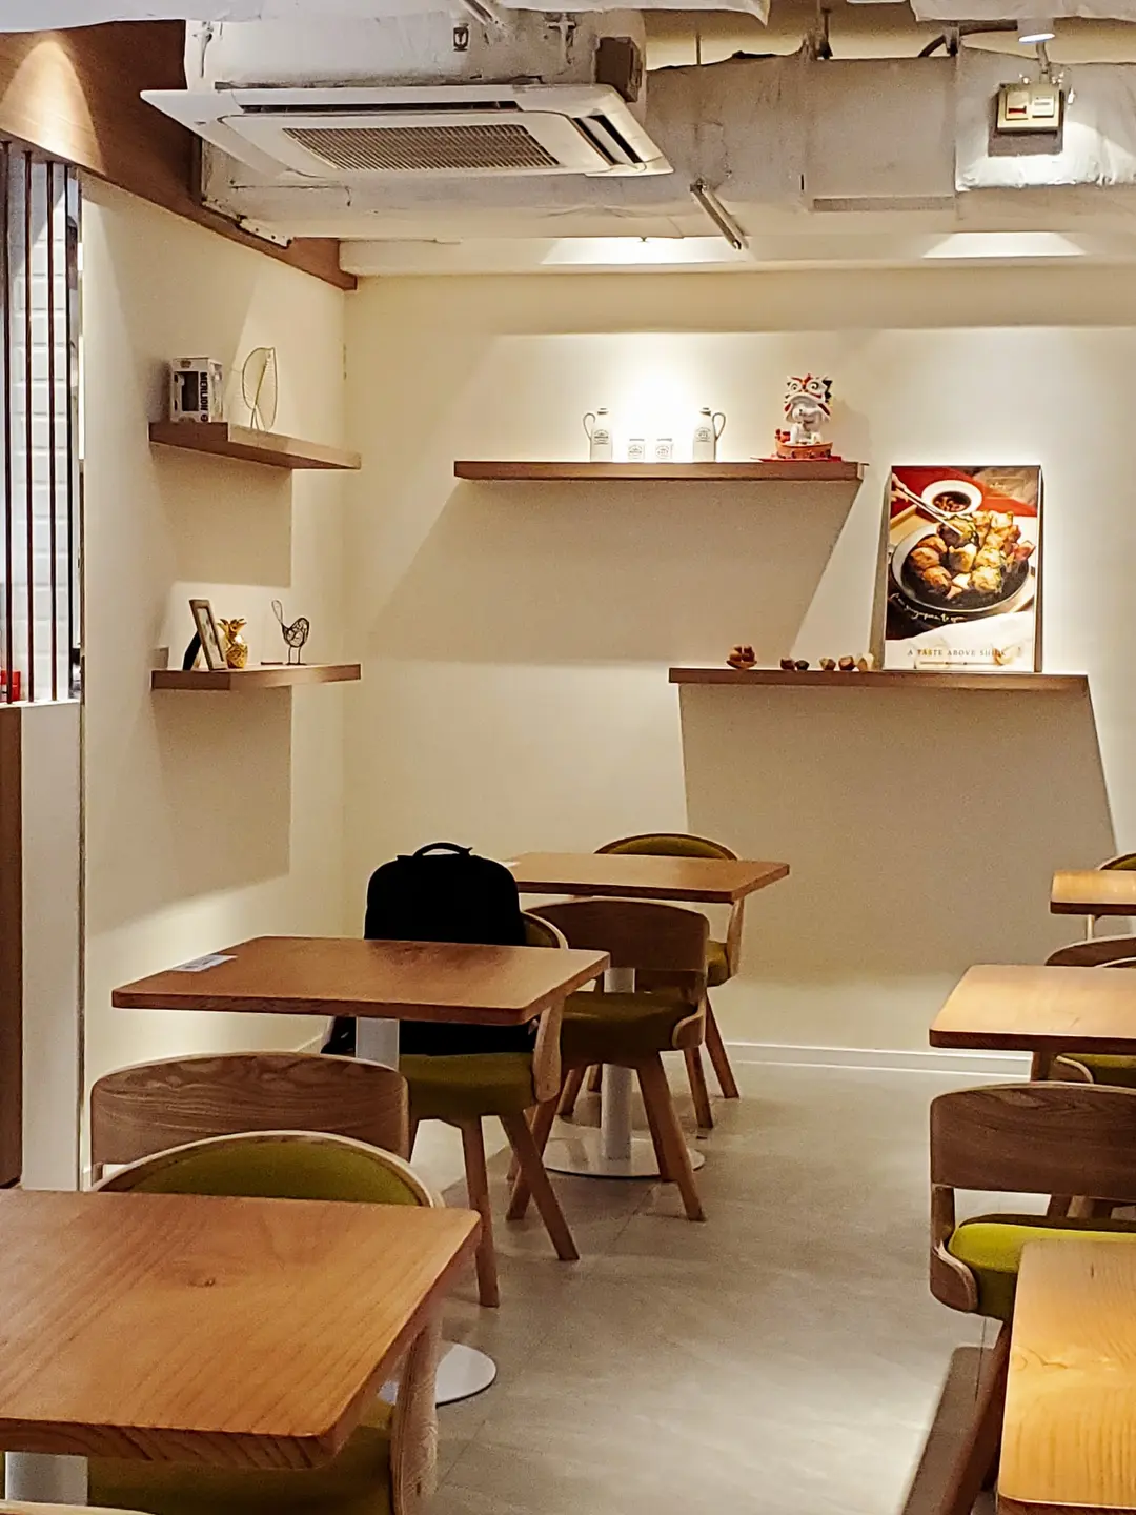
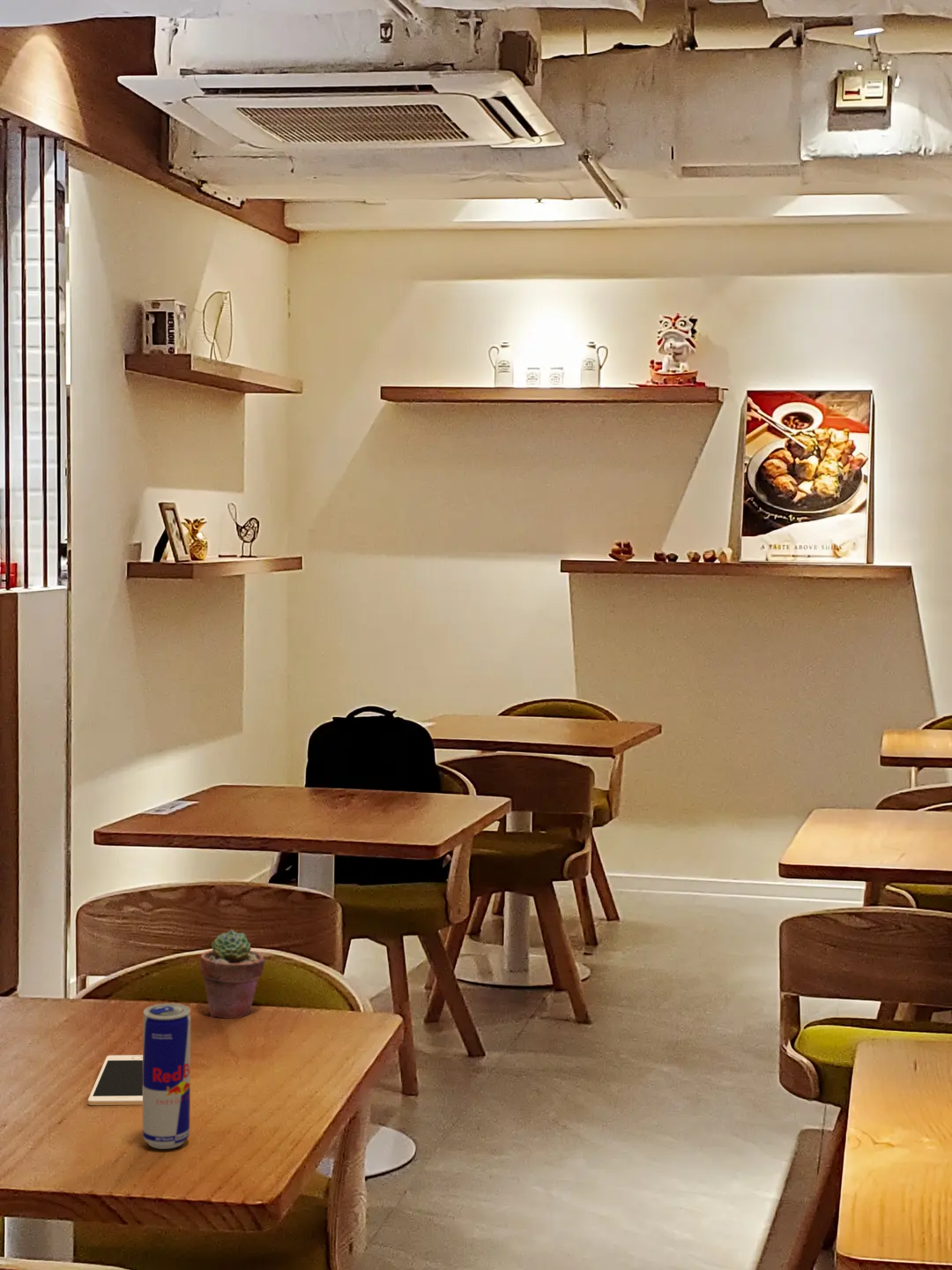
+ potted succulent [199,929,265,1020]
+ cell phone [87,1054,143,1106]
+ beverage can [142,1003,191,1150]
